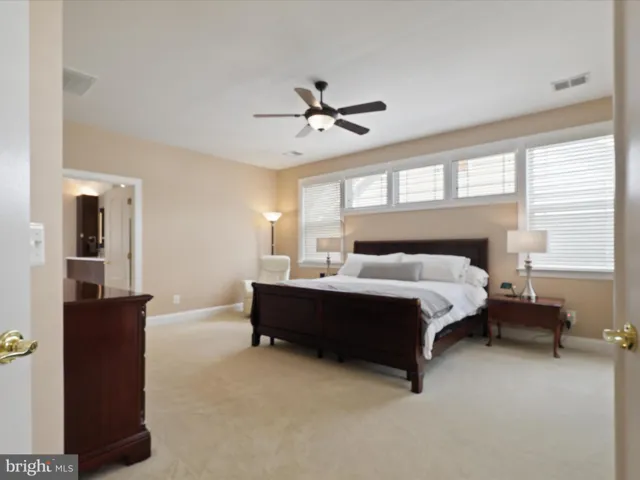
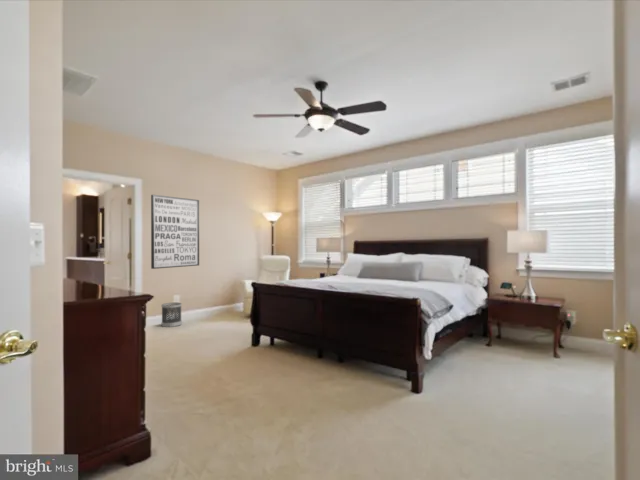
+ wastebasket [161,302,183,328]
+ wall art [150,194,200,270]
